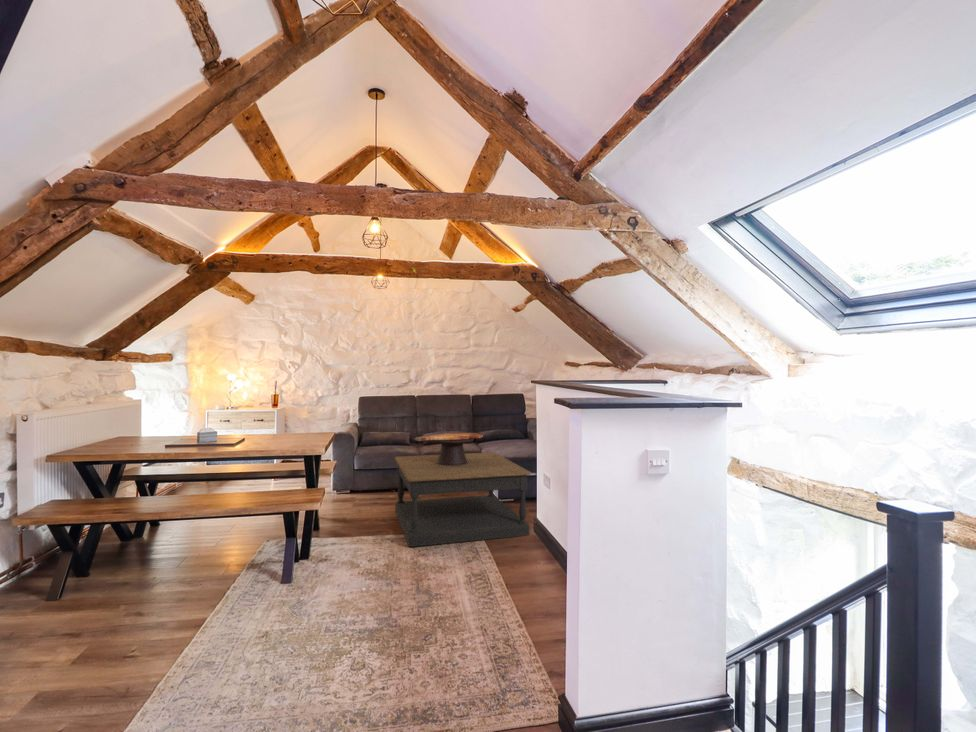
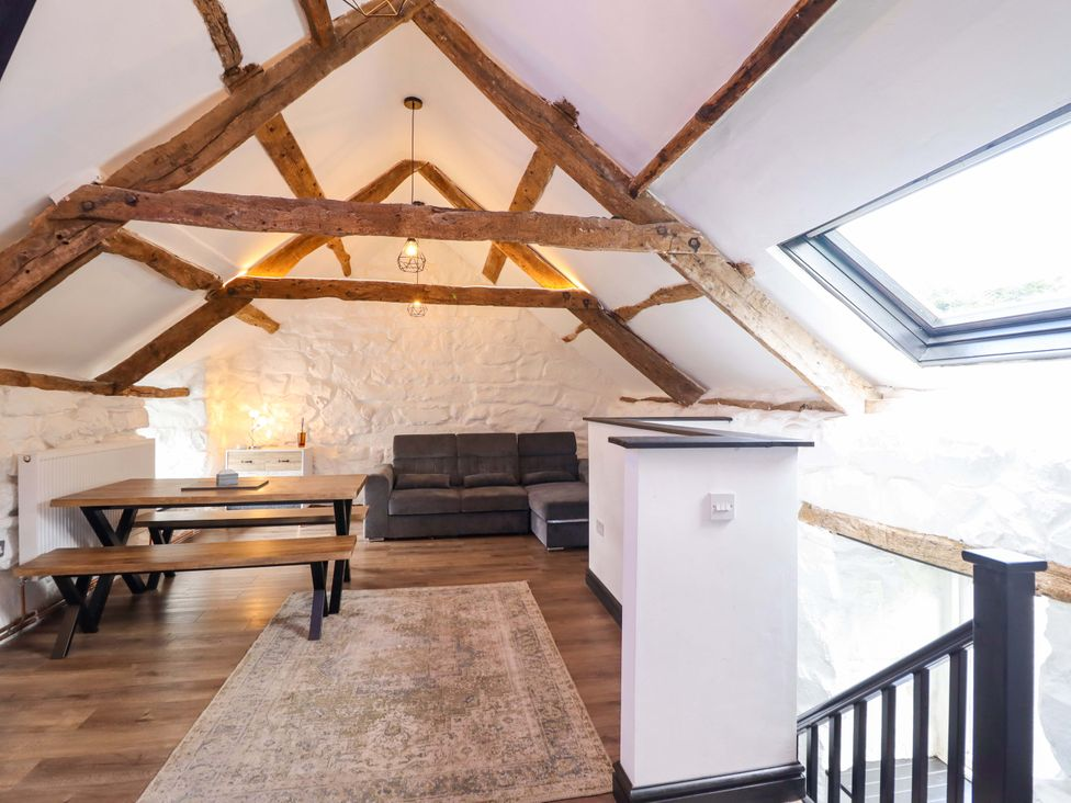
- coffee table [393,451,532,548]
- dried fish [413,432,484,466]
